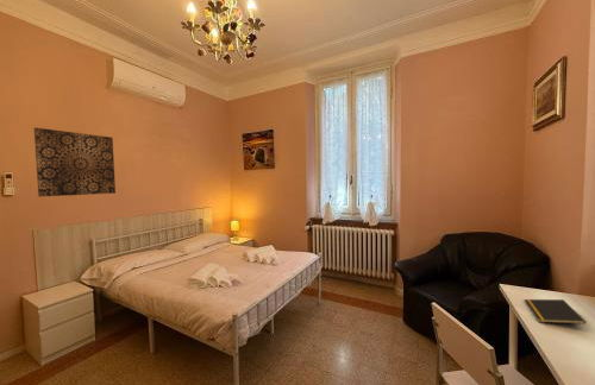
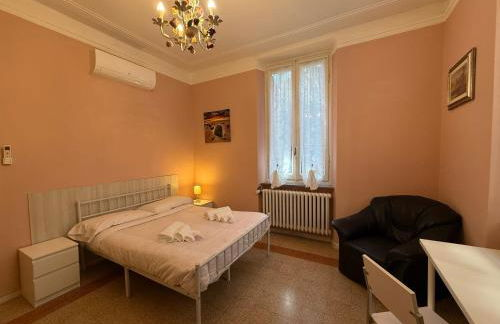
- notepad [522,298,587,324]
- wall art [33,126,117,197]
